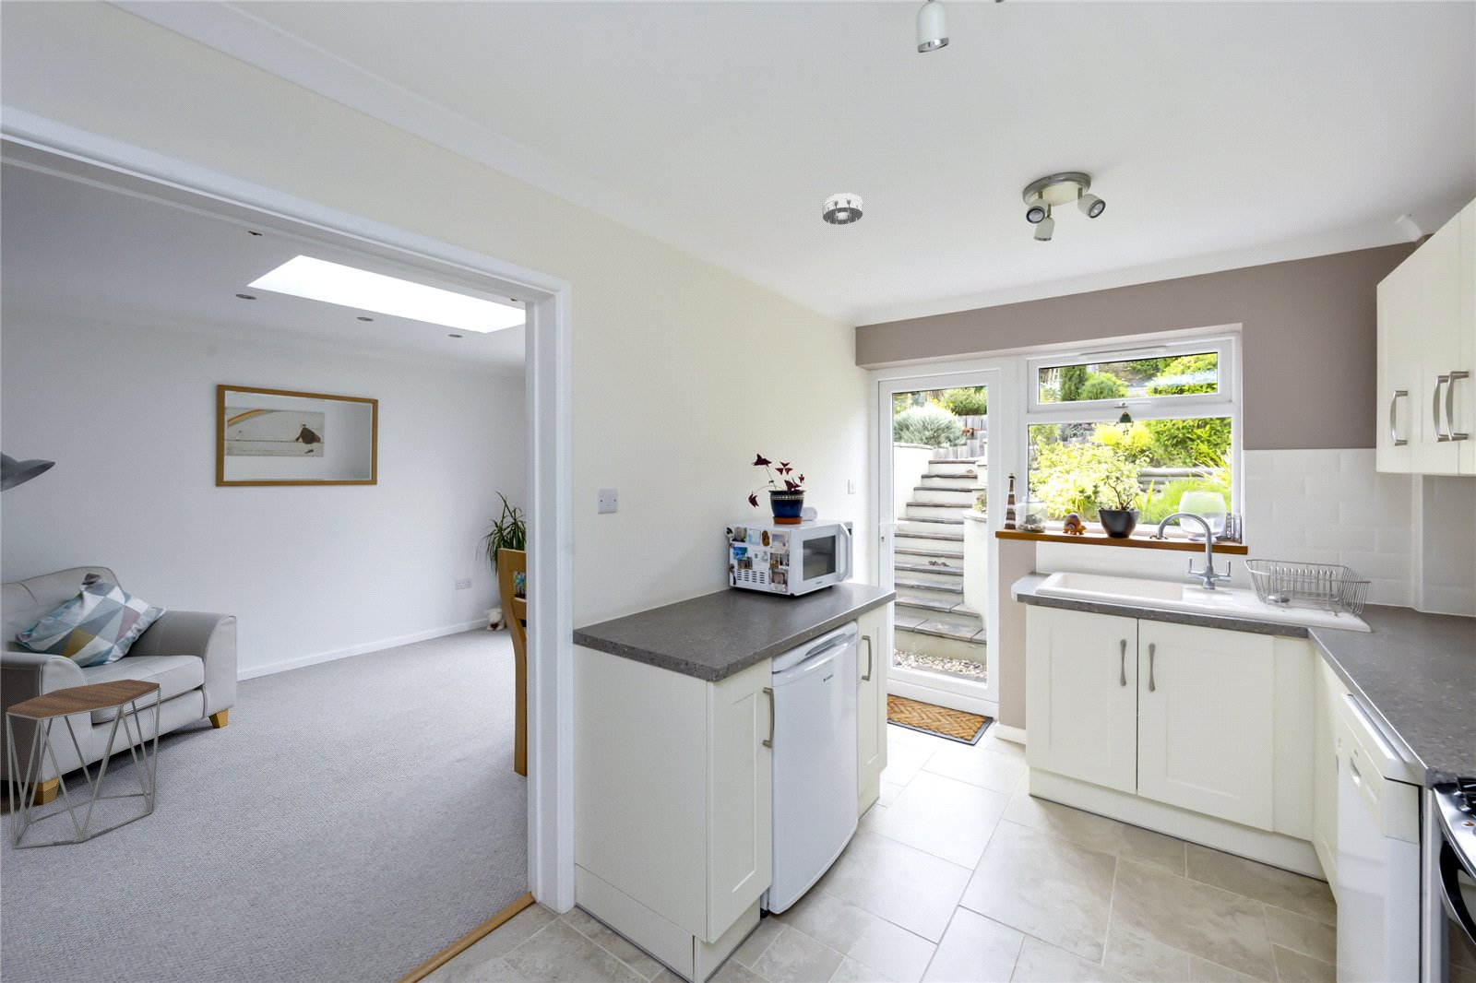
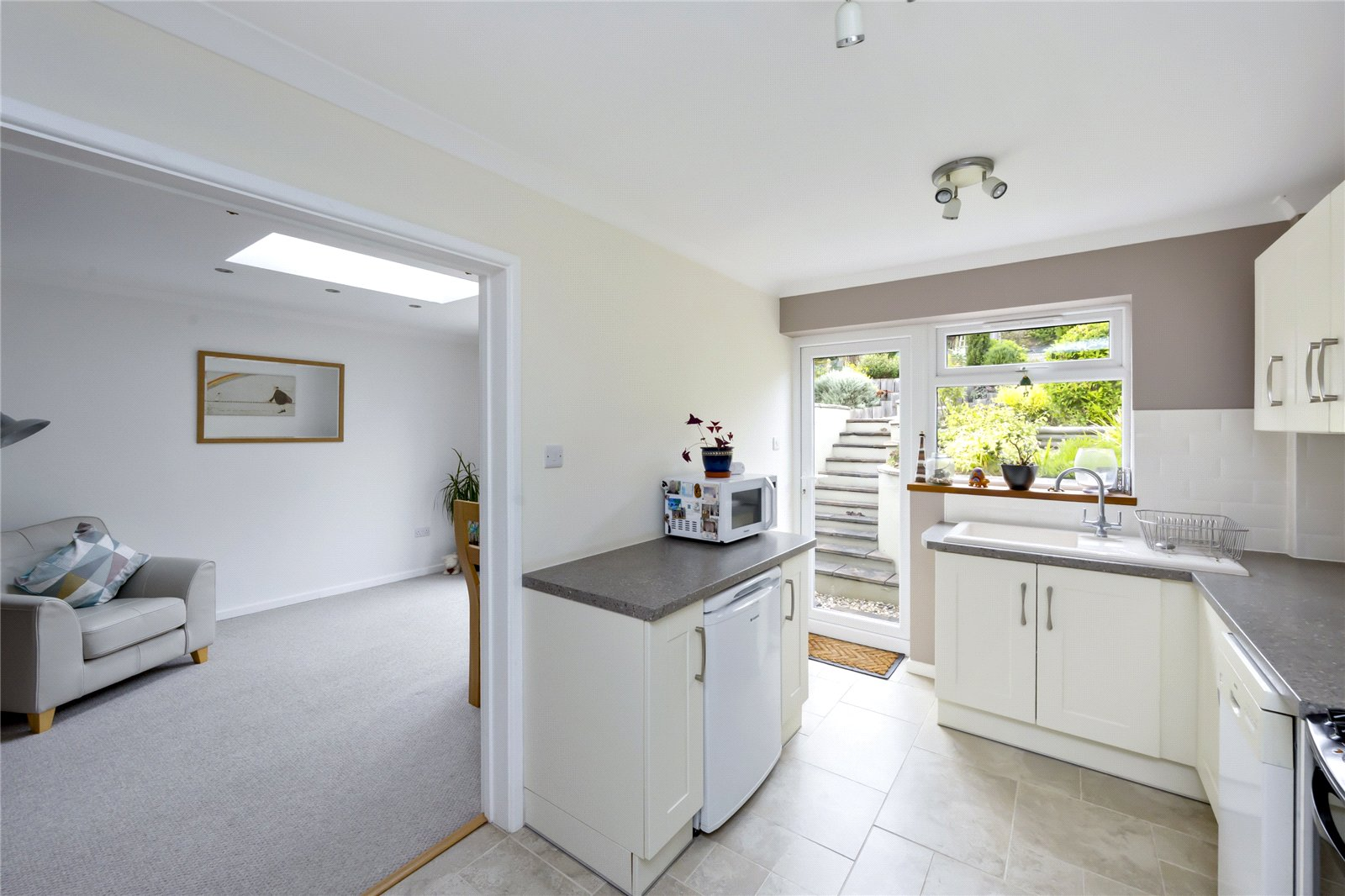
- side table [4,678,162,849]
- smoke detector [822,192,864,226]
